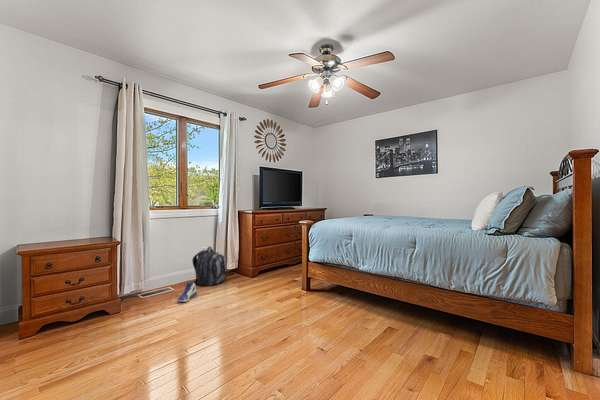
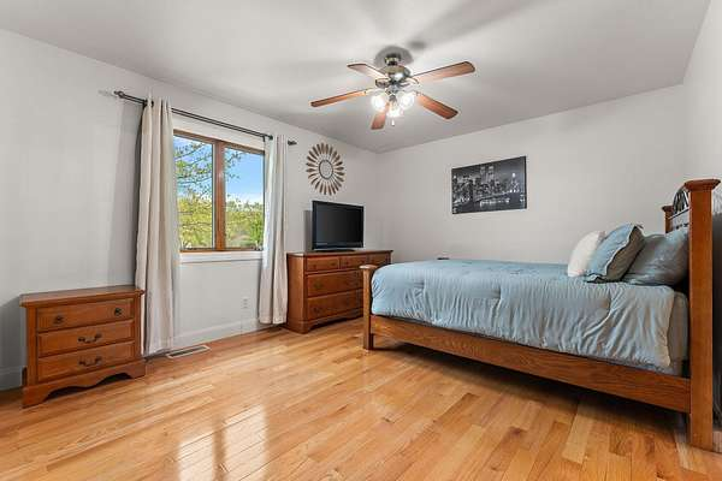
- sneaker [177,281,198,303]
- backpack [191,246,227,287]
